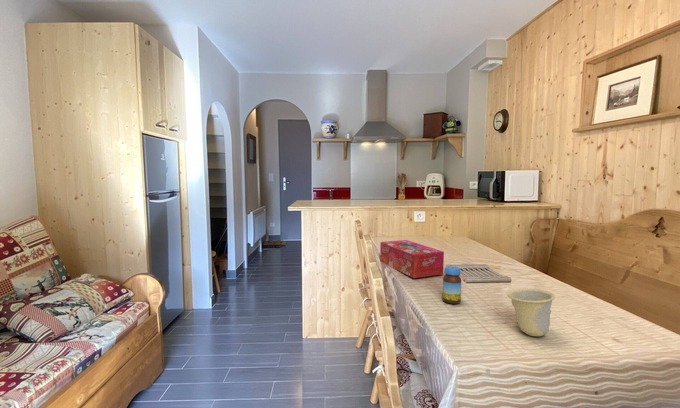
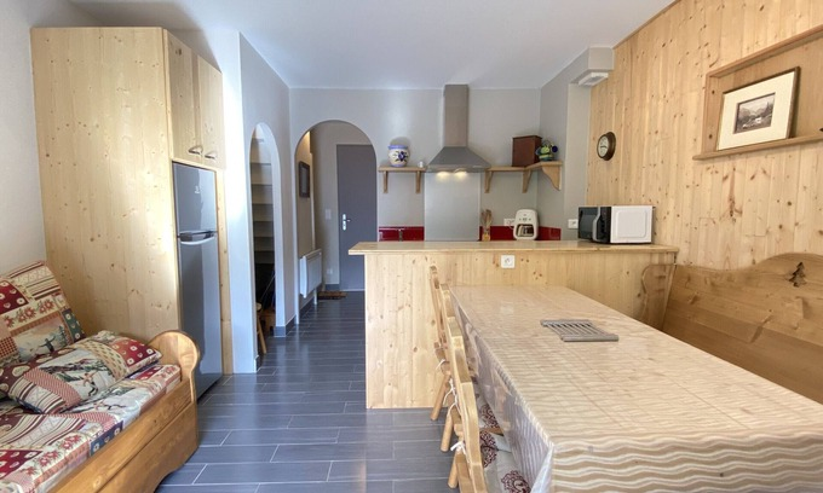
- tissue box [379,239,445,279]
- cup [506,287,556,337]
- jar [441,265,462,305]
